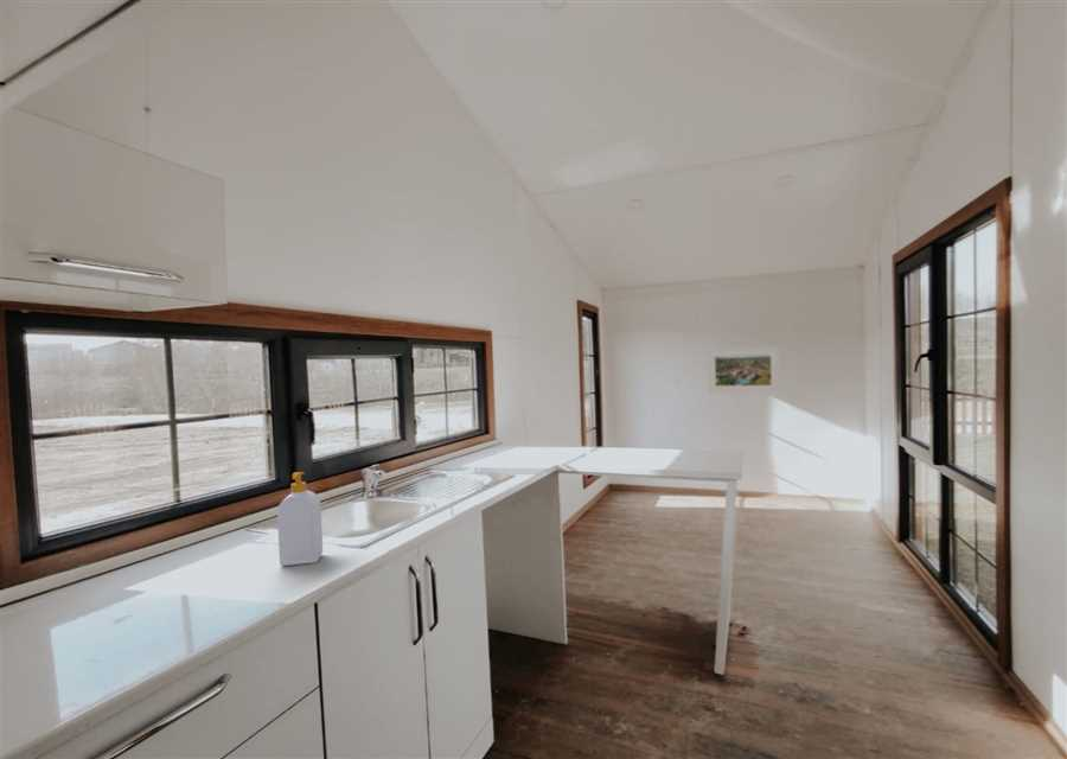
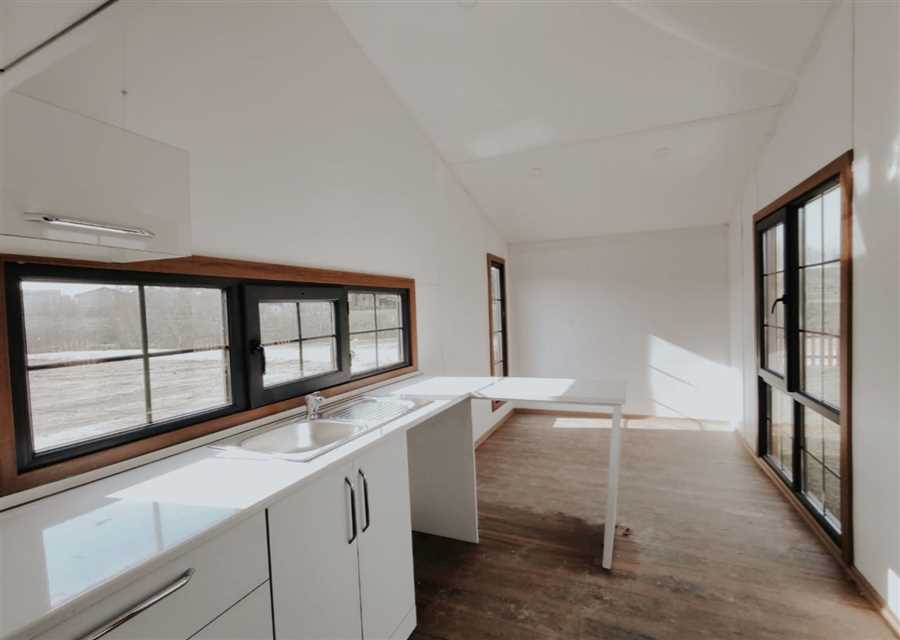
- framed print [707,345,781,394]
- soap bottle [276,471,324,567]
